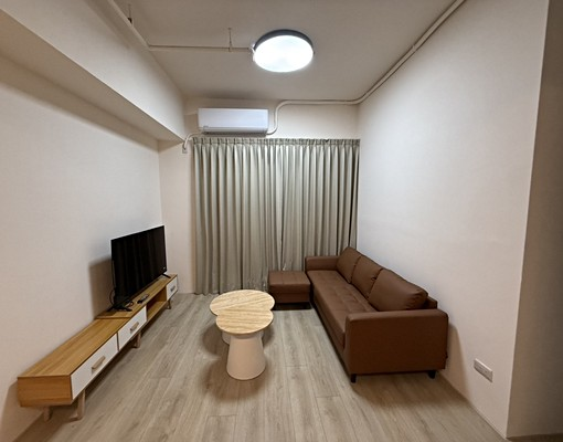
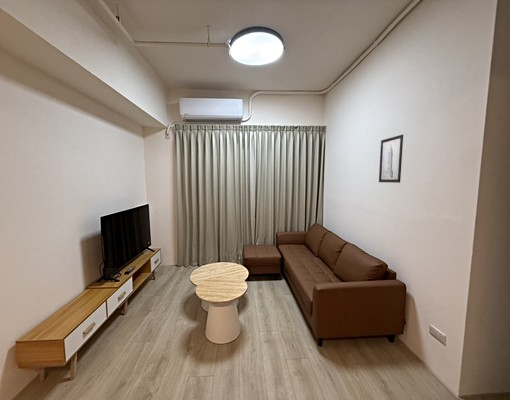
+ wall art [378,134,404,184]
